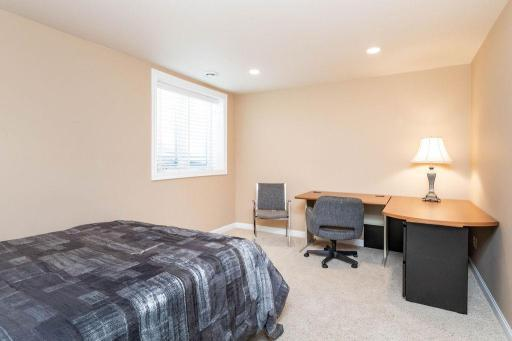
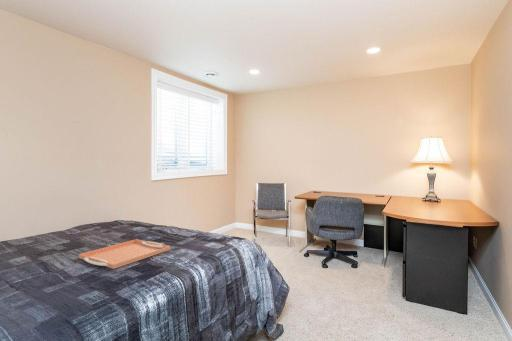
+ serving tray [78,238,171,270]
